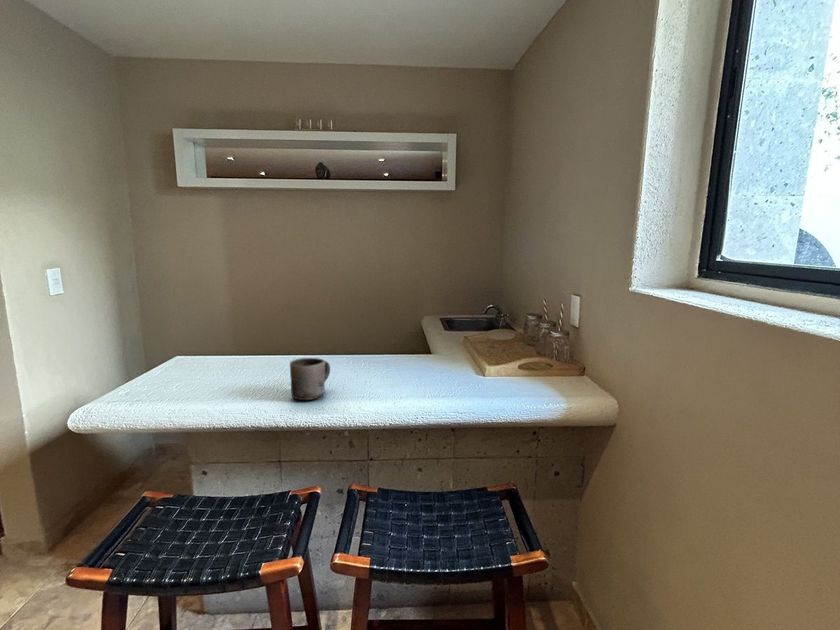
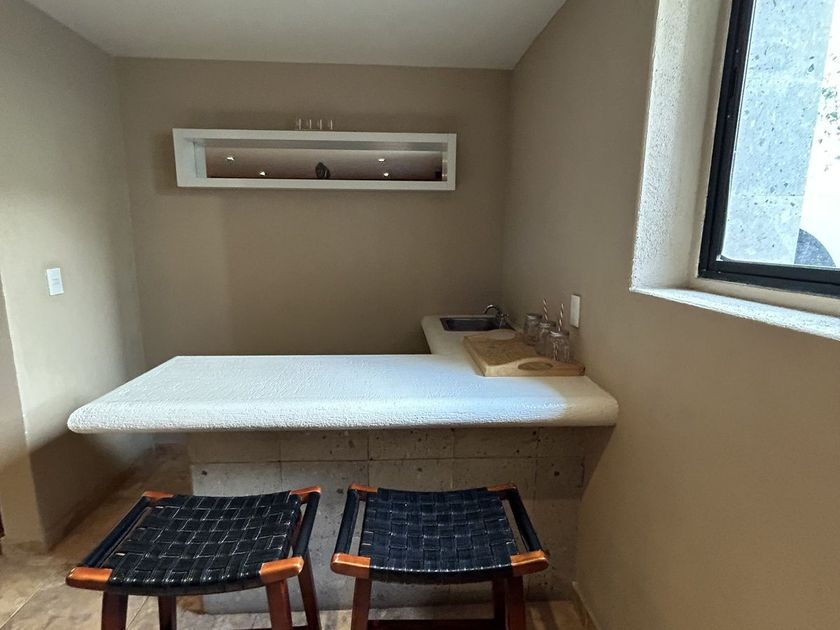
- mug [289,357,331,401]
